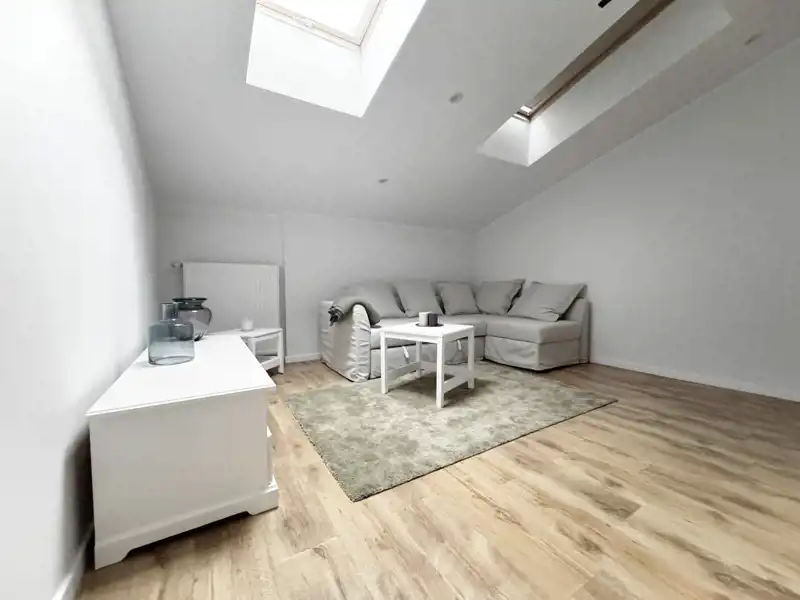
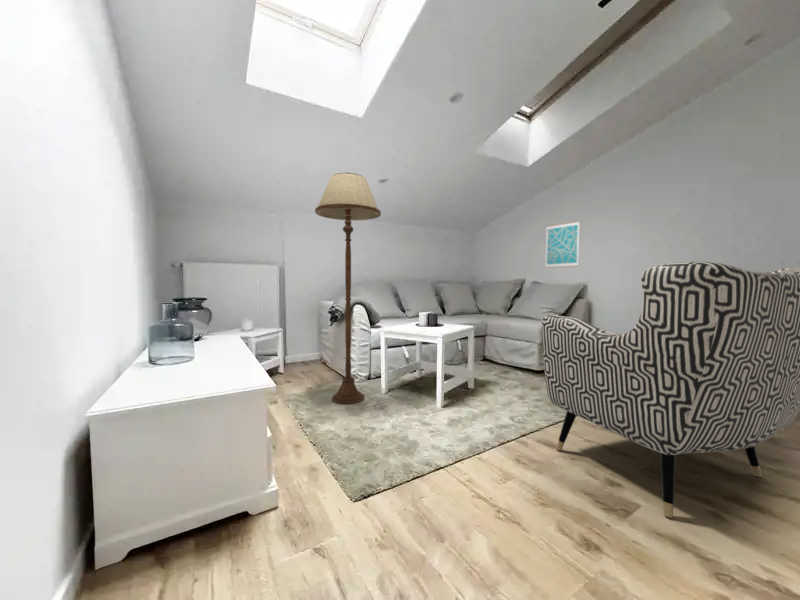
+ armchair [541,261,800,519]
+ floor lamp [314,172,382,405]
+ wall art [544,220,581,269]
